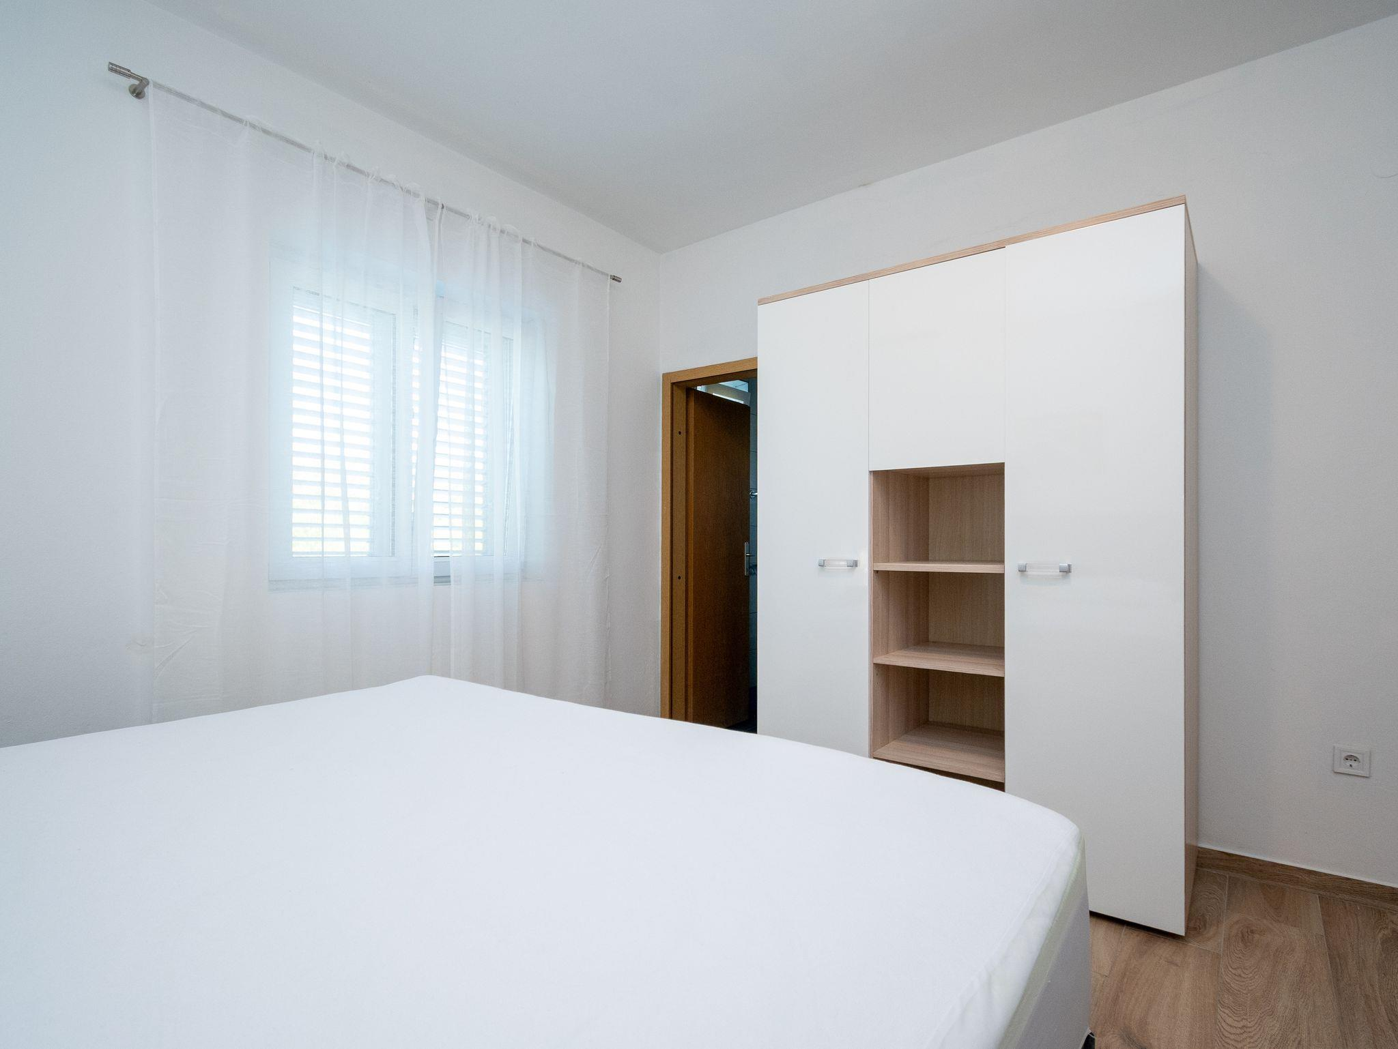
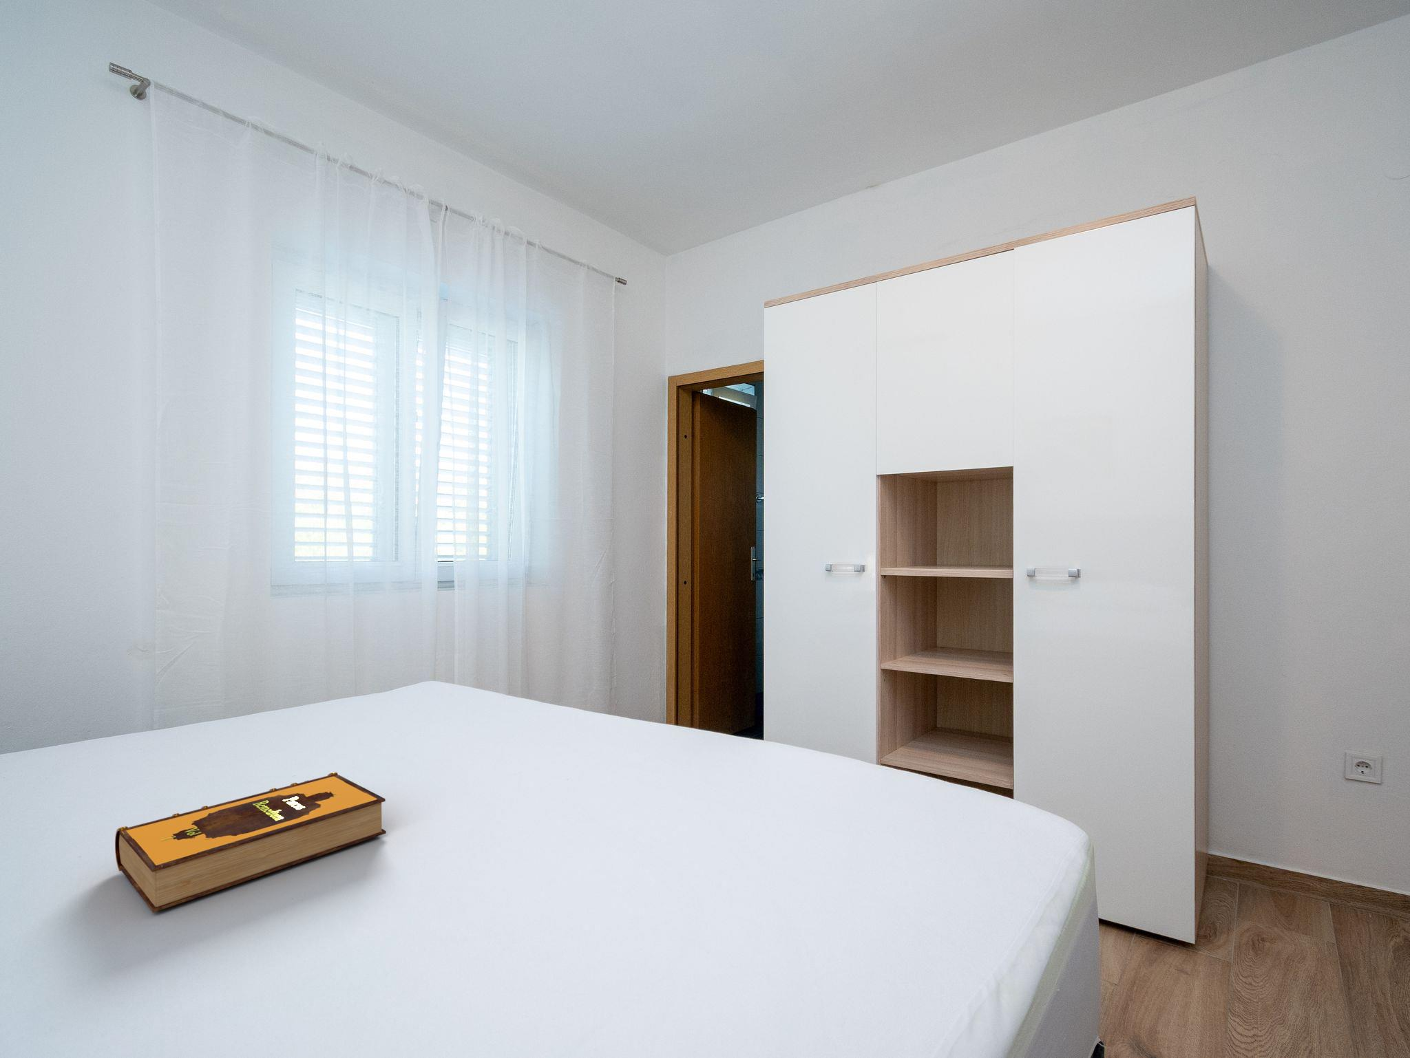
+ hardback book [115,772,387,912]
